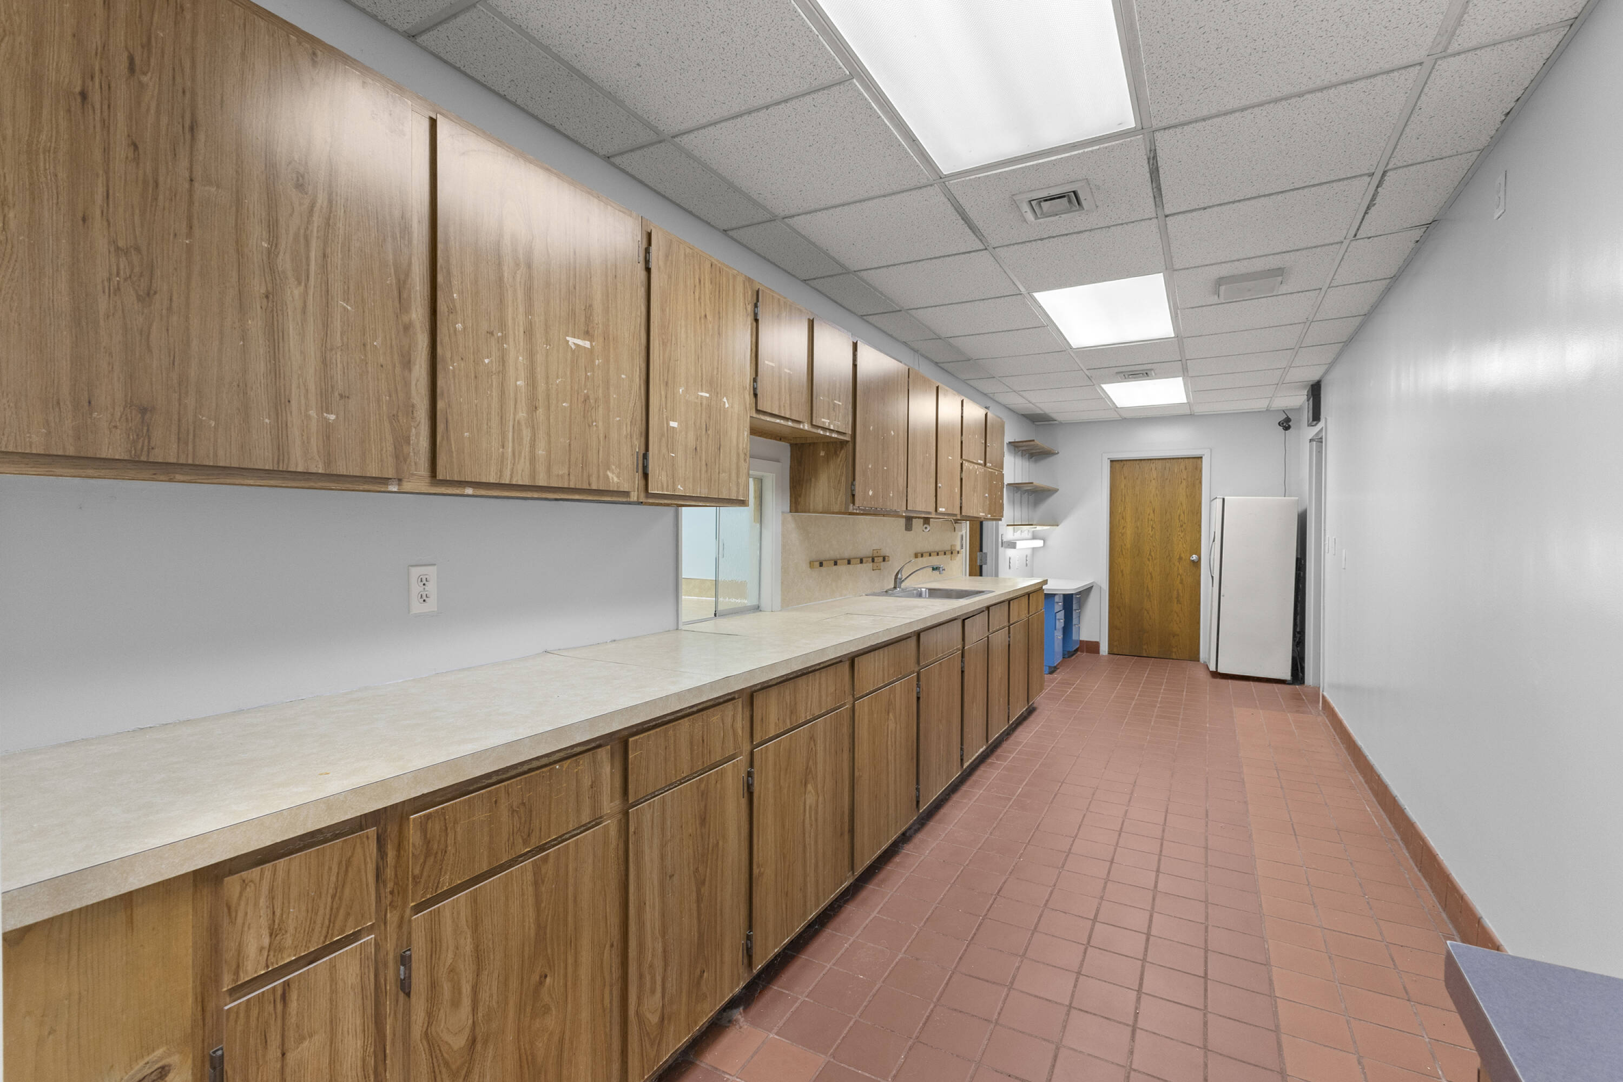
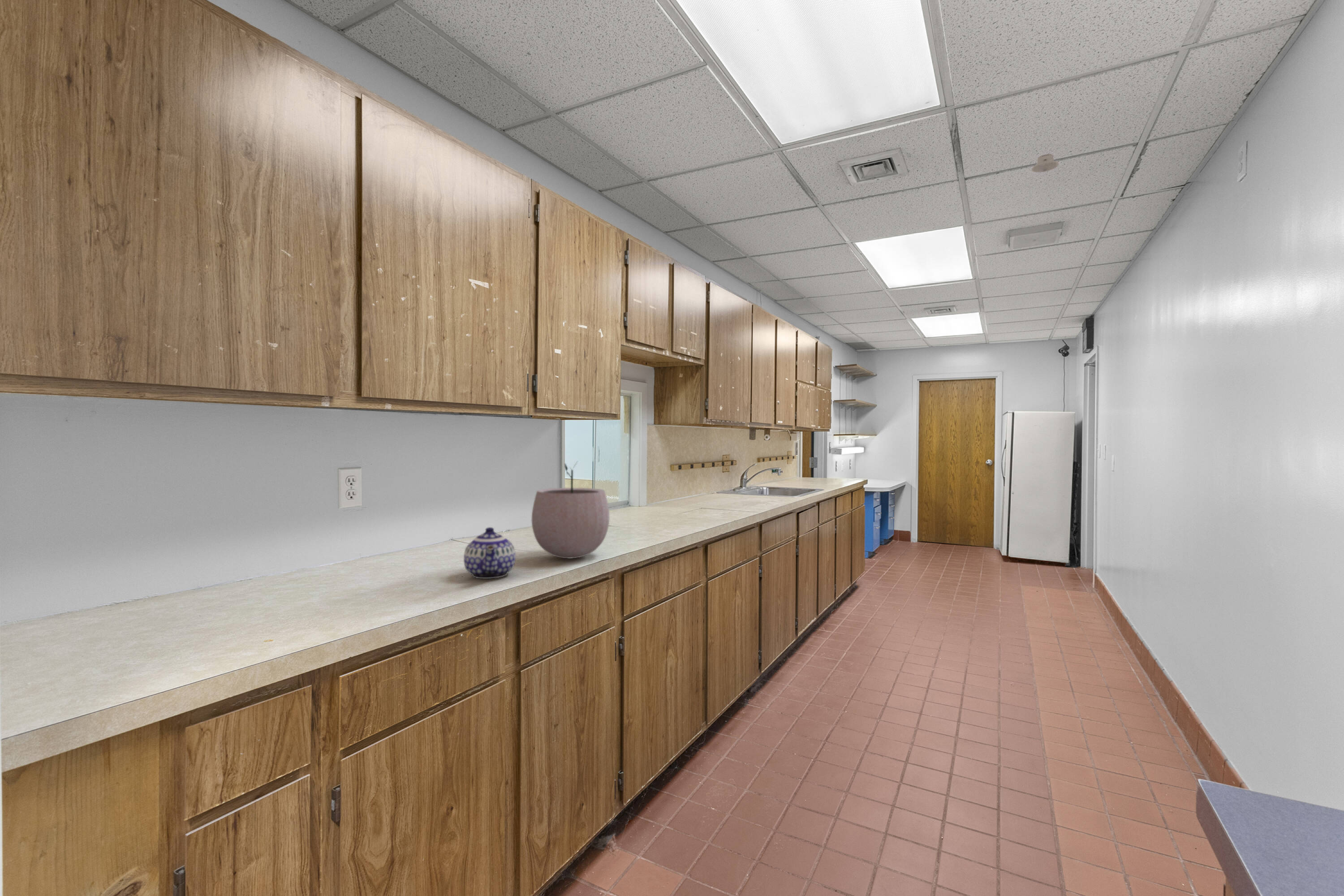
+ teapot [463,527,516,579]
+ plant pot [531,461,610,559]
+ recessed light [1031,153,1059,173]
